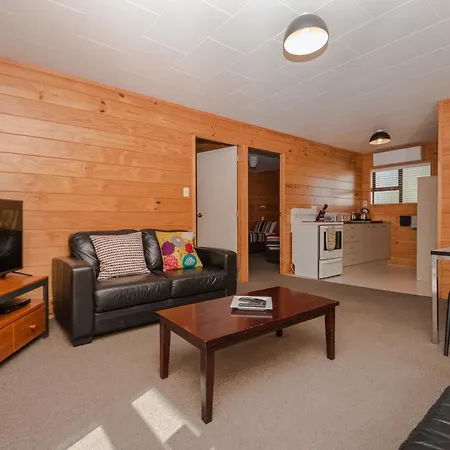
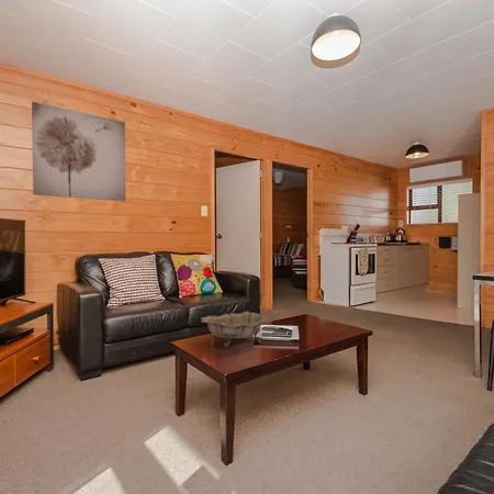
+ wall art [31,100,126,202]
+ decorative bowl [200,311,270,348]
